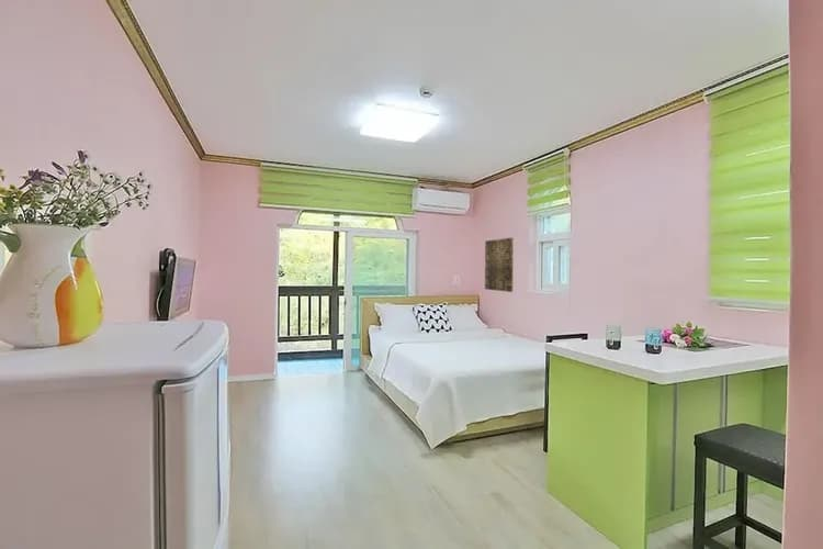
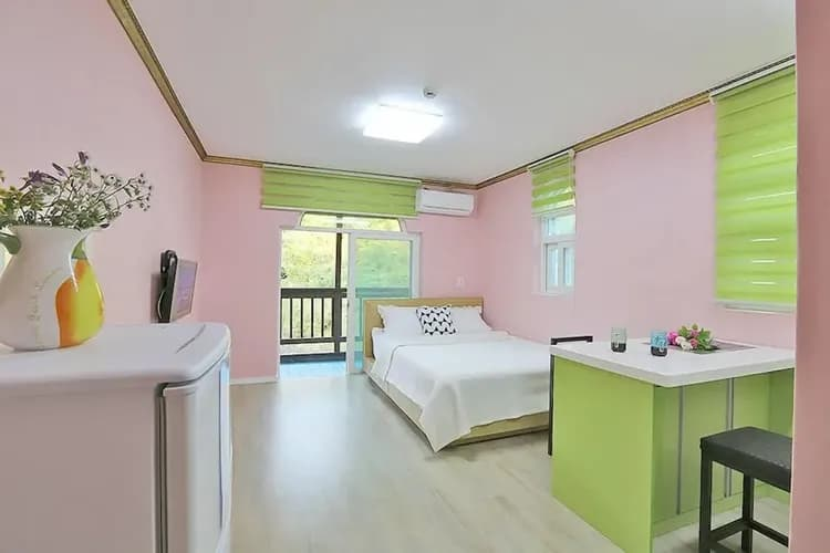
- wall art [484,237,515,293]
